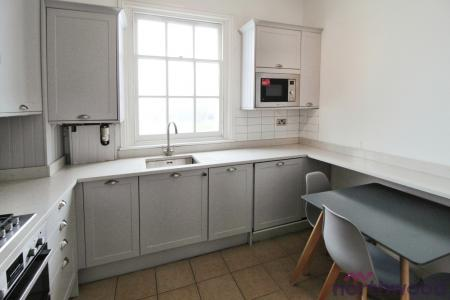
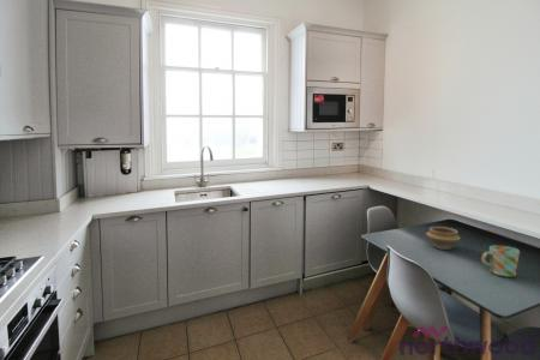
+ mug [480,244,521,278]
+ bowl [425,226,462,251]
